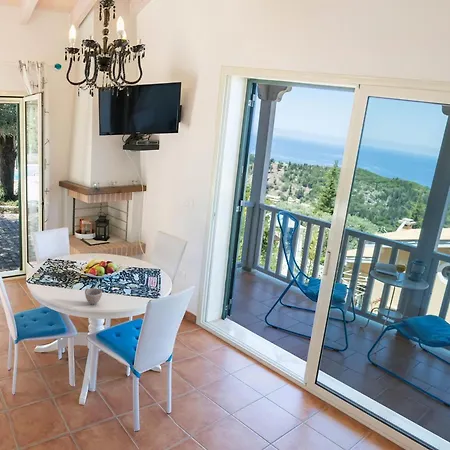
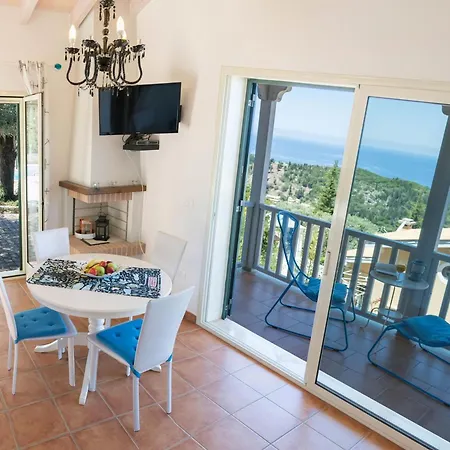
- cup [84,287,103,306]
